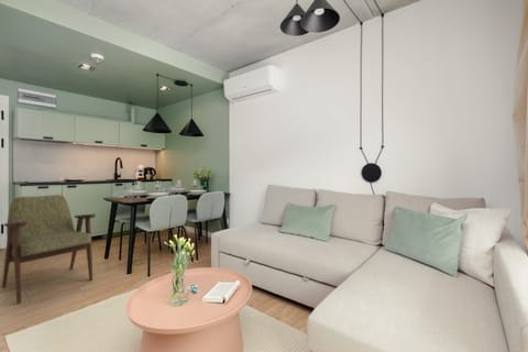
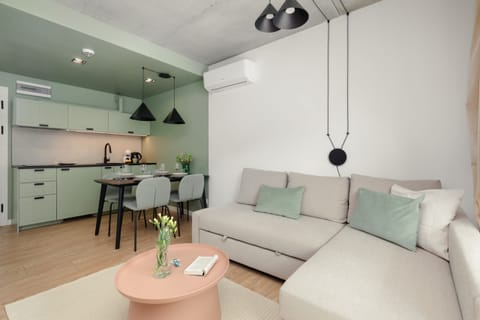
- armchair [1,194,97,305]
